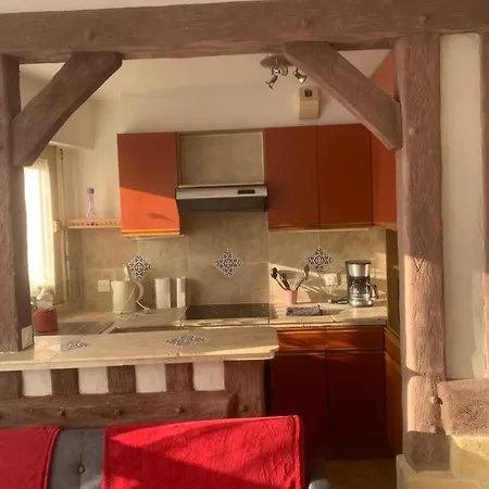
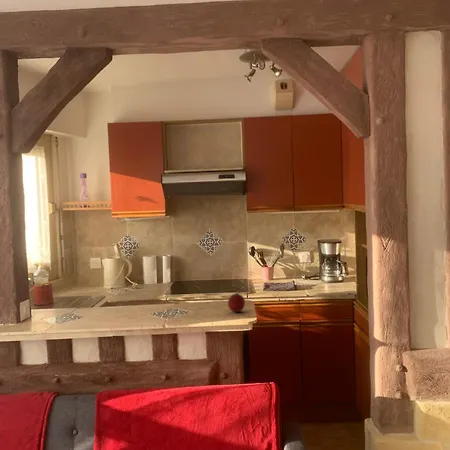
+ fruit [227,290,246,313]
